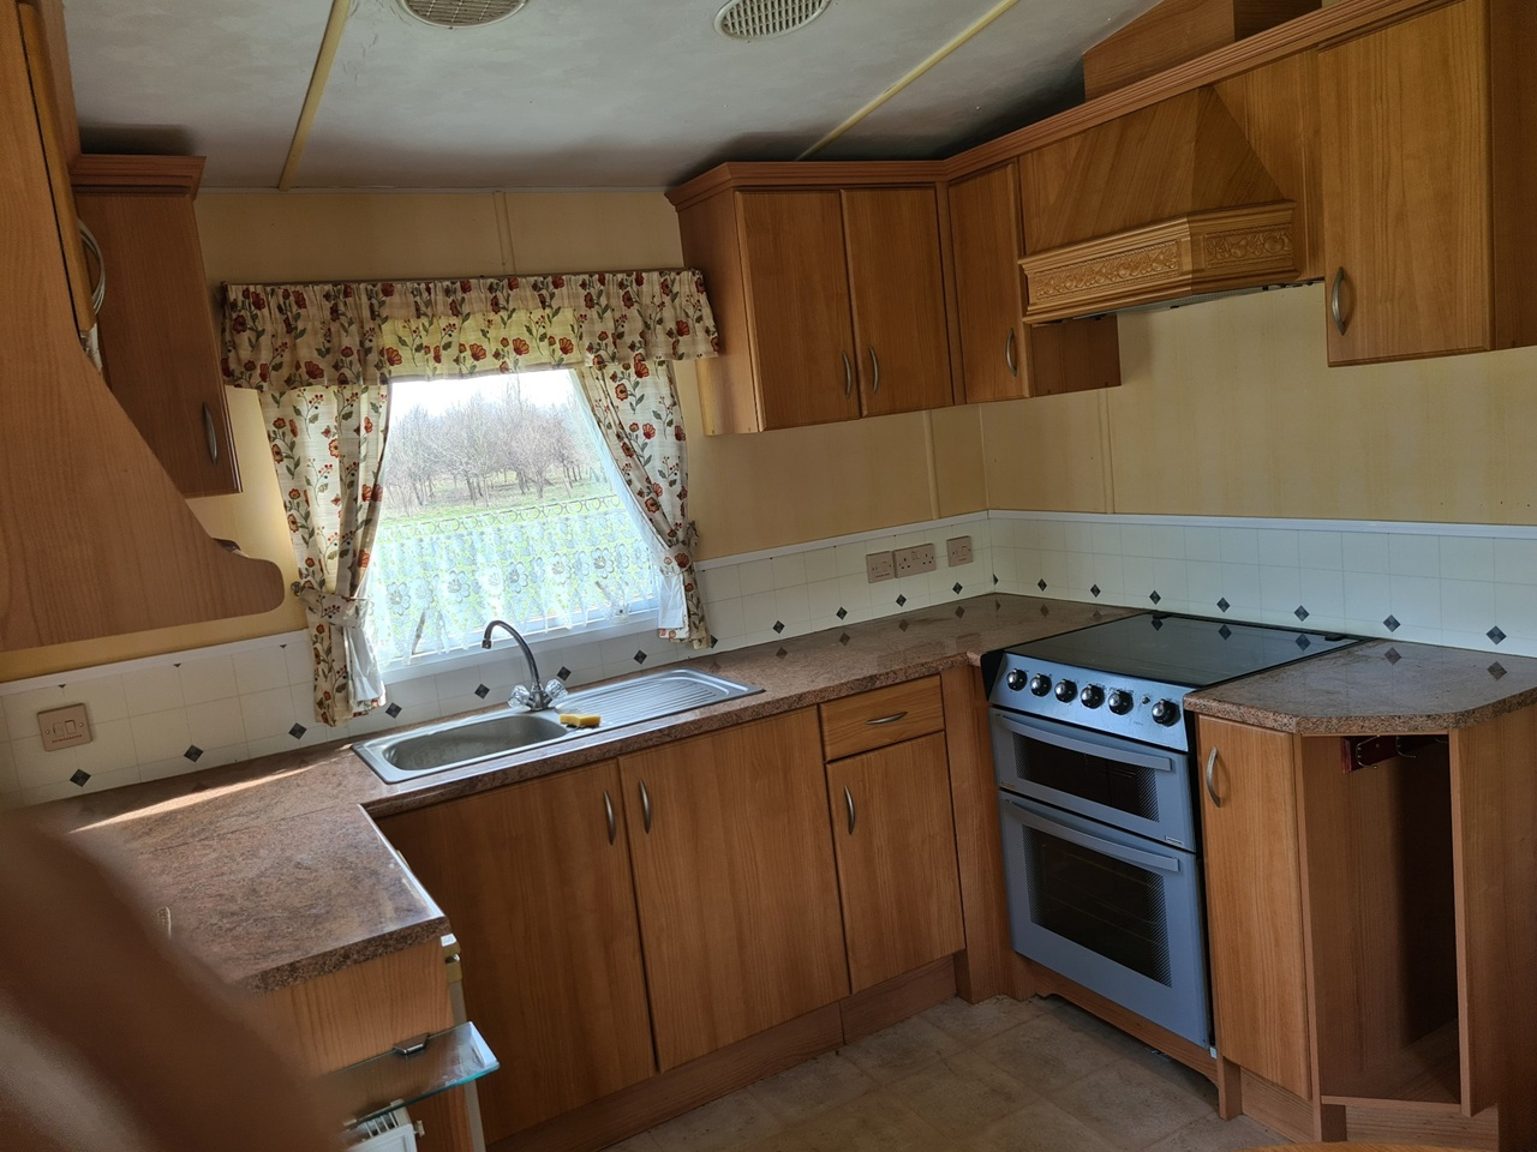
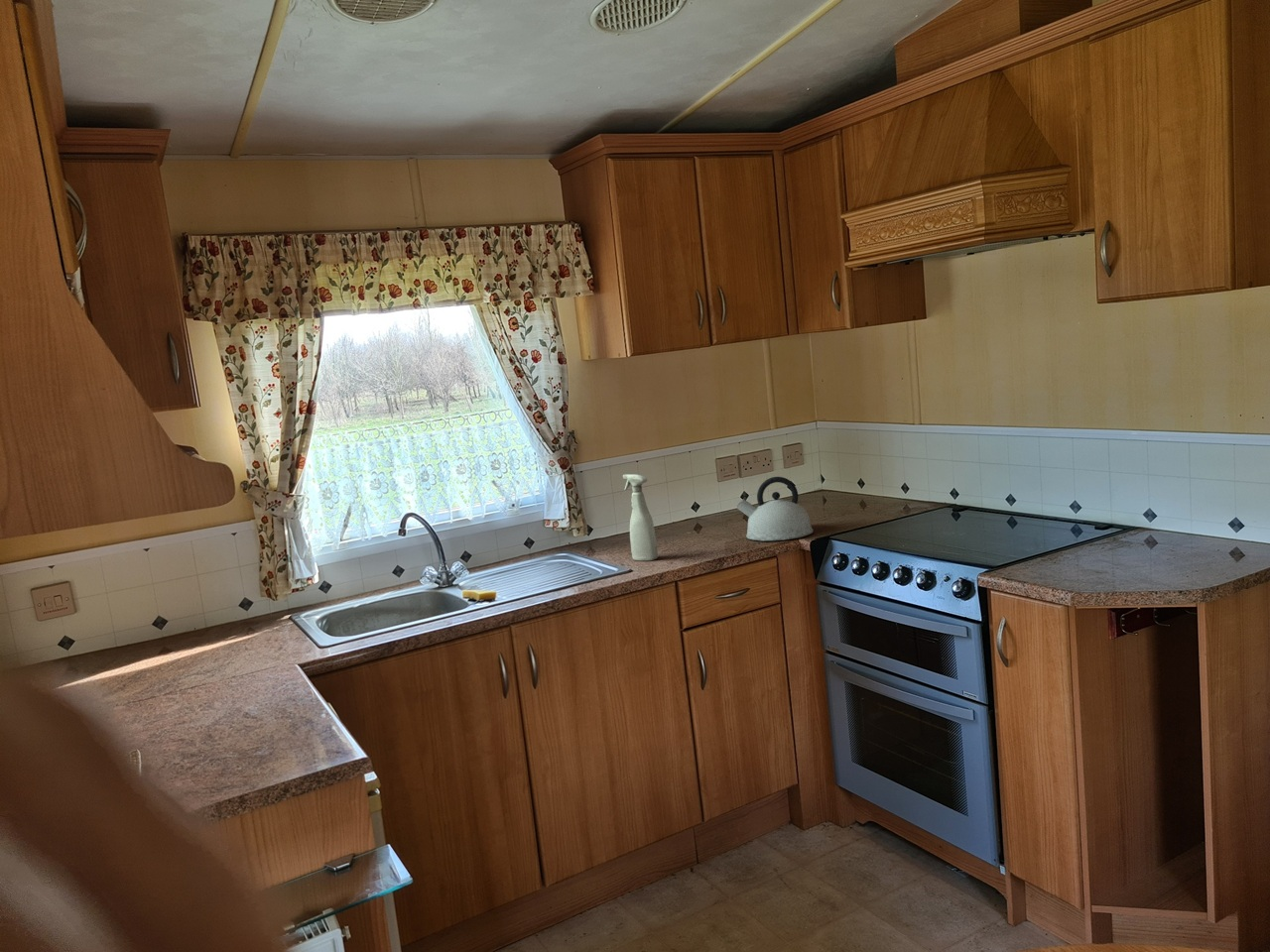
+ kettle [736,476,815,541]
+ spray bottle [622,473,659,561]
